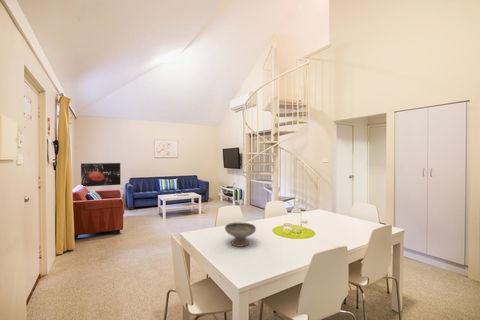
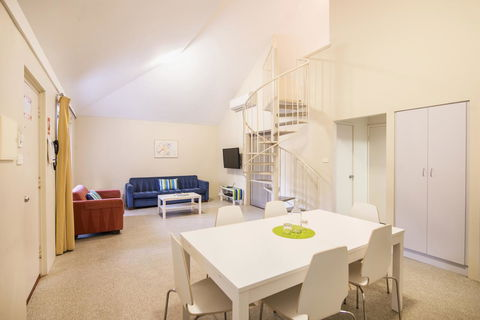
- wall art [80,162,122,188]
- bowl [224,222,257,248]
